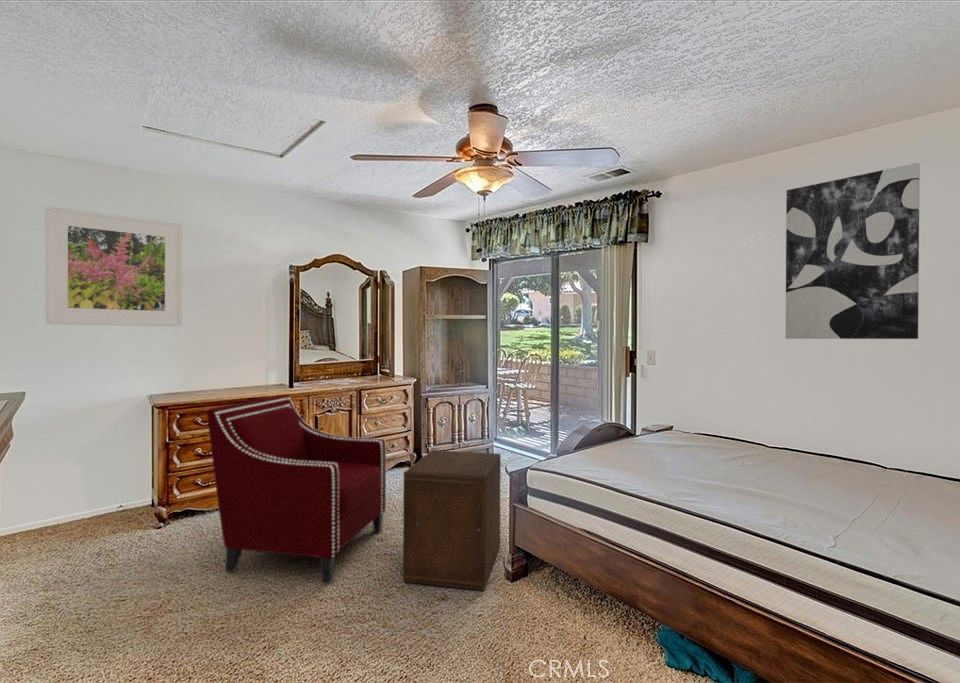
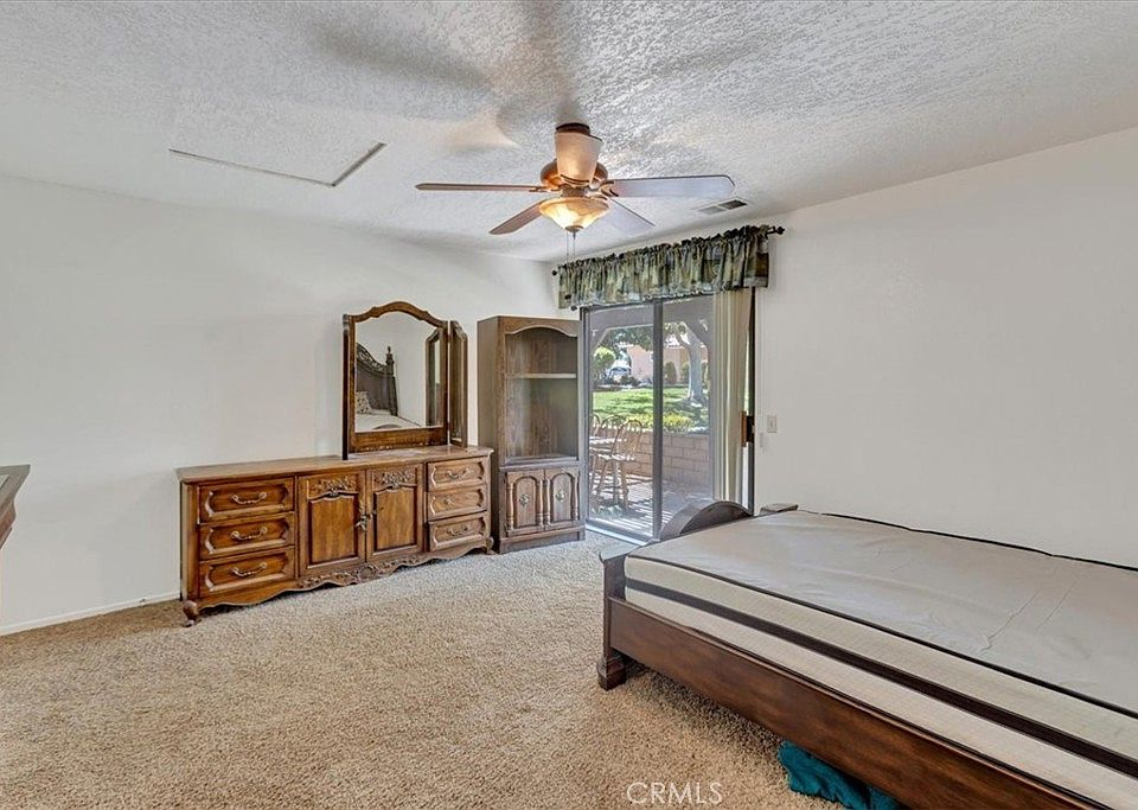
- wall art [784,162,921,340]
- armchair [206,394,387,584]
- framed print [44,205,184,327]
- nightstand [402,449,502,591]
